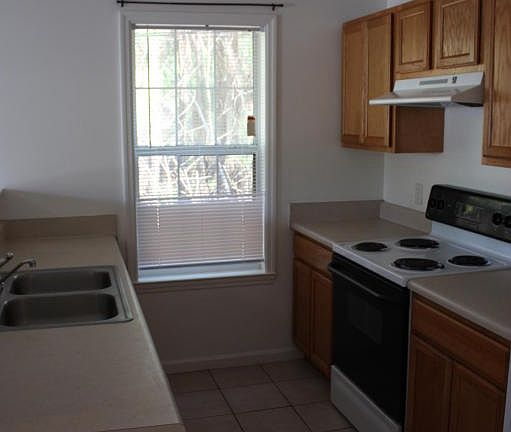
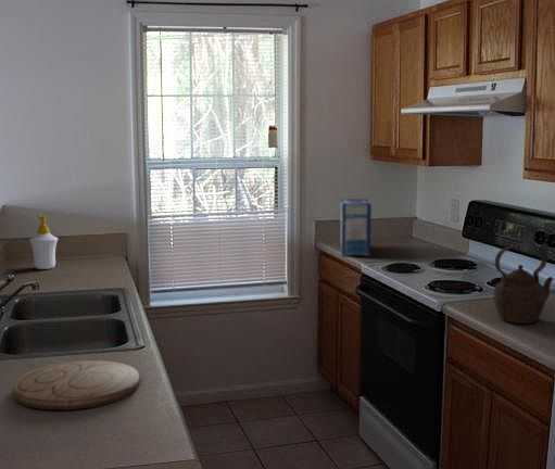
+ soap bottle [28,214,59,270]
+ toaster pastry box [339,198,373,257]
+ cutting board [12,359,140,411]
+ teapot [493,243,555,325]
